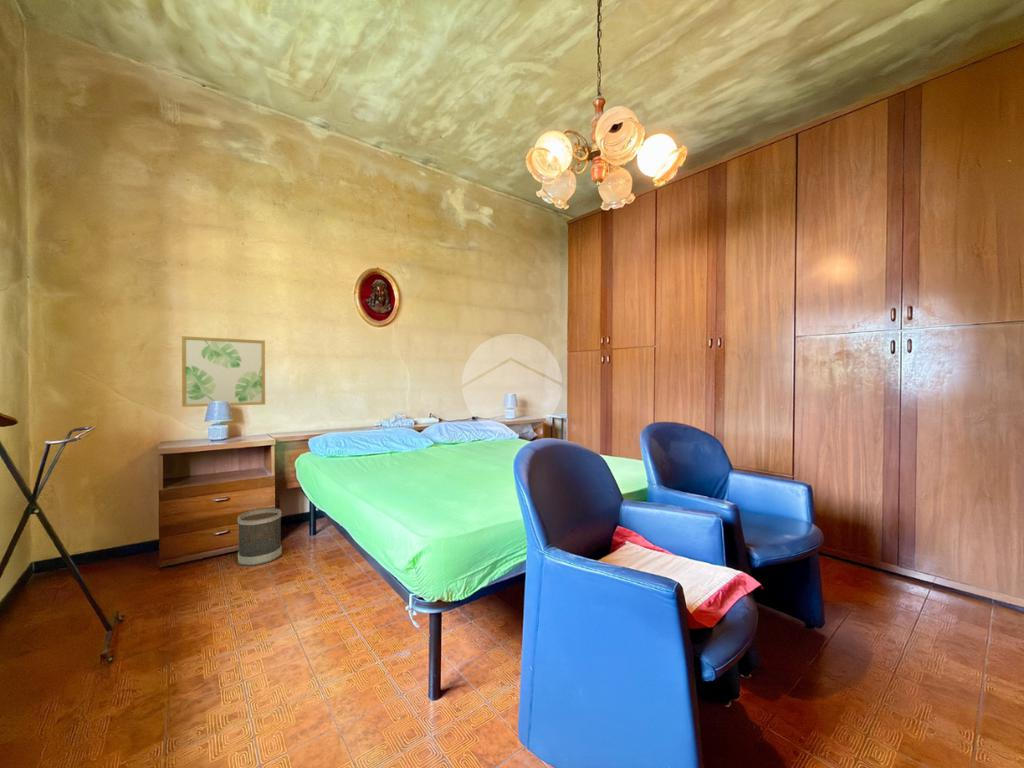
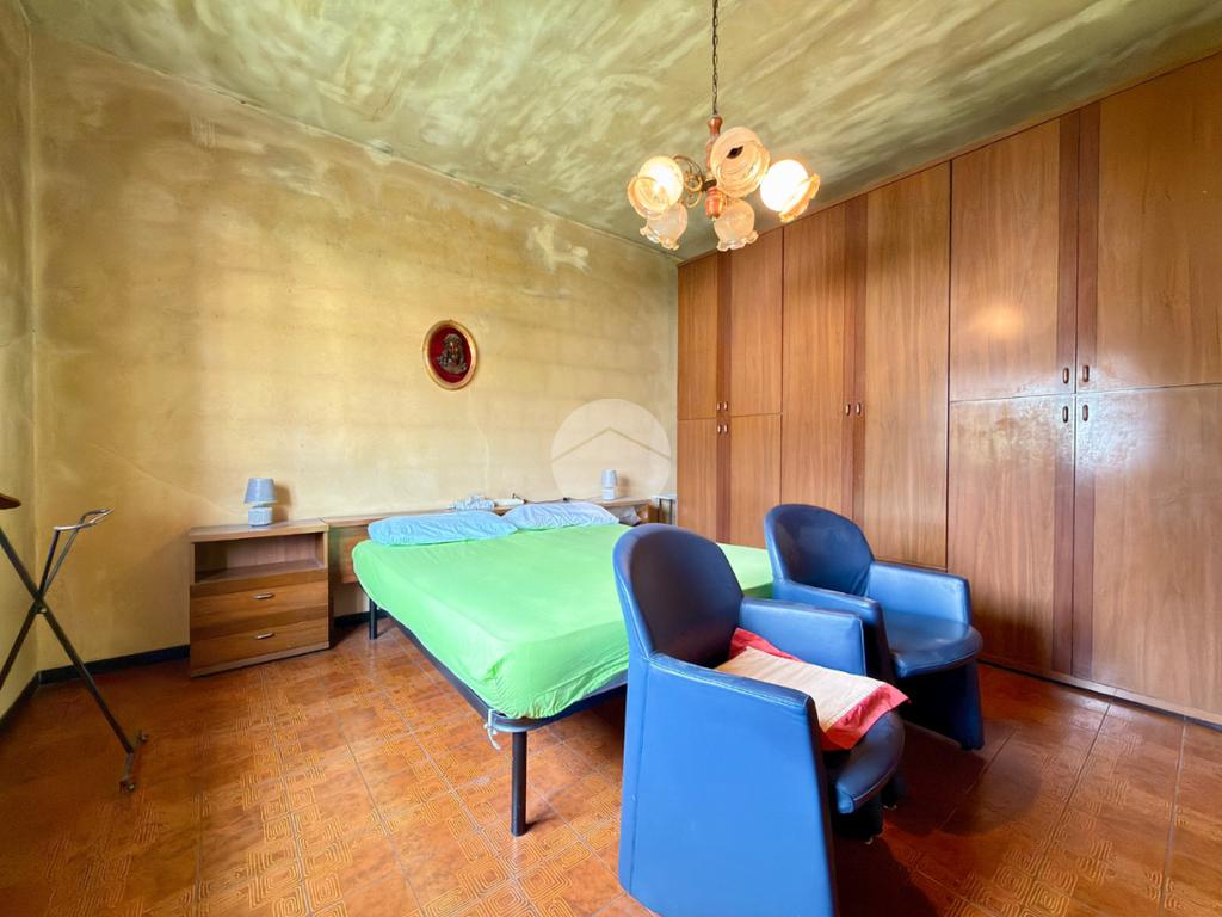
- wall art [181,335,266,408]
- wastebasket [237,507,283,567]
